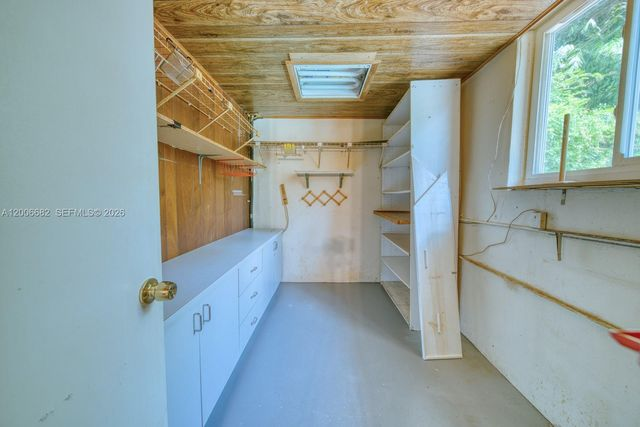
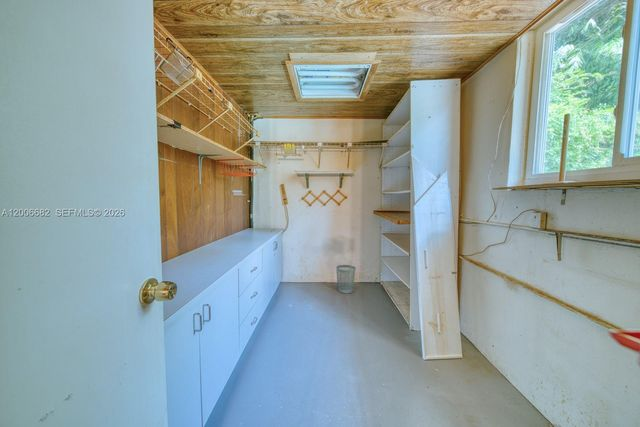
+ wastebasket [335,264,356,294]
